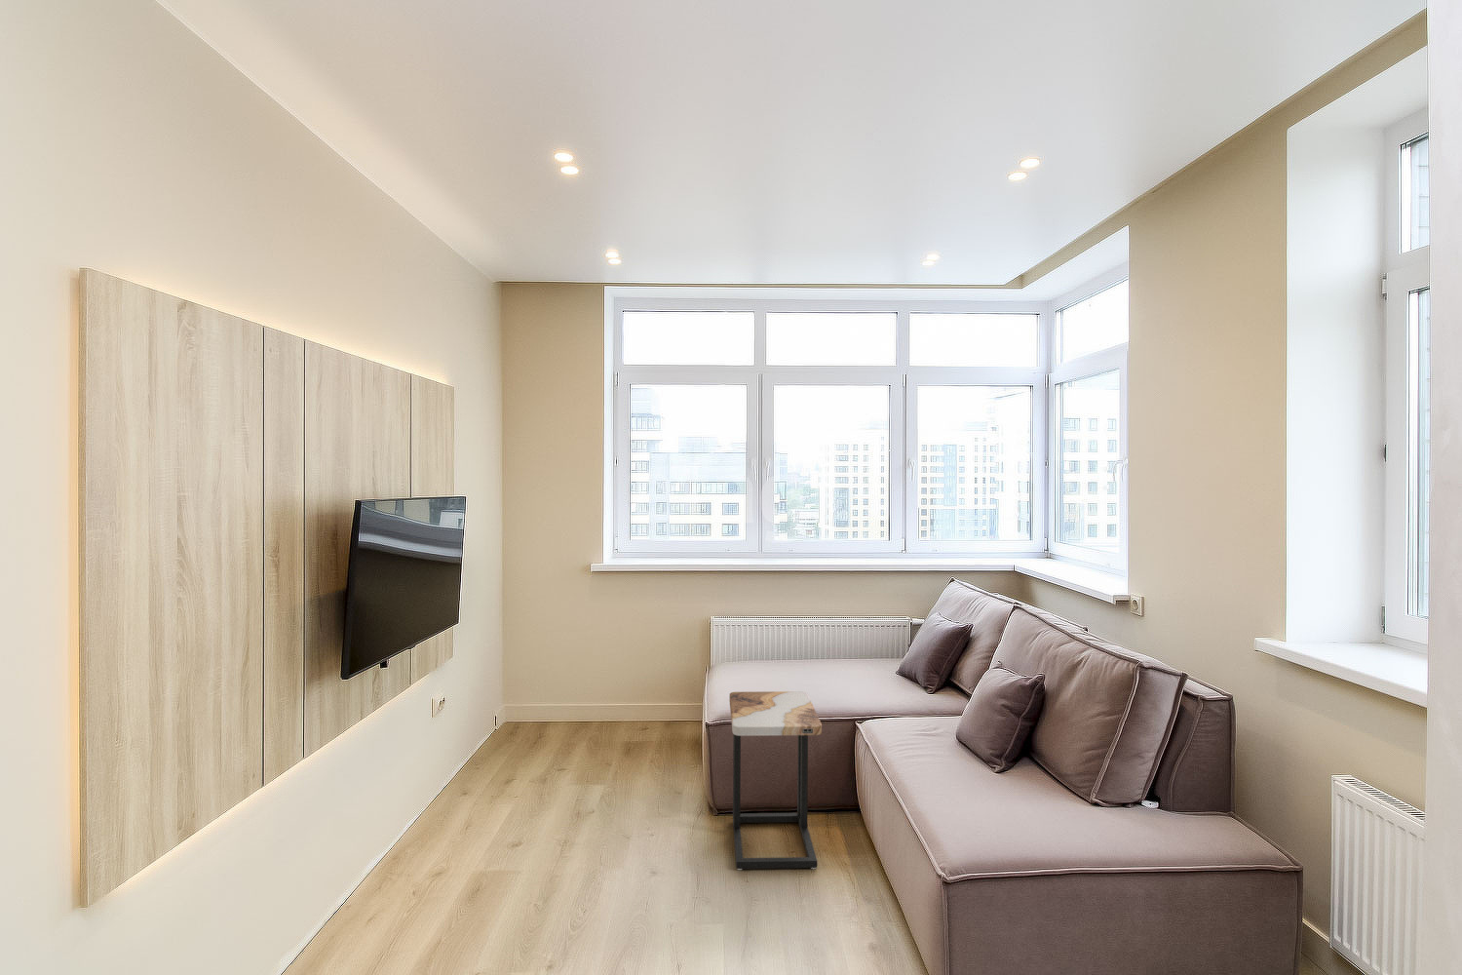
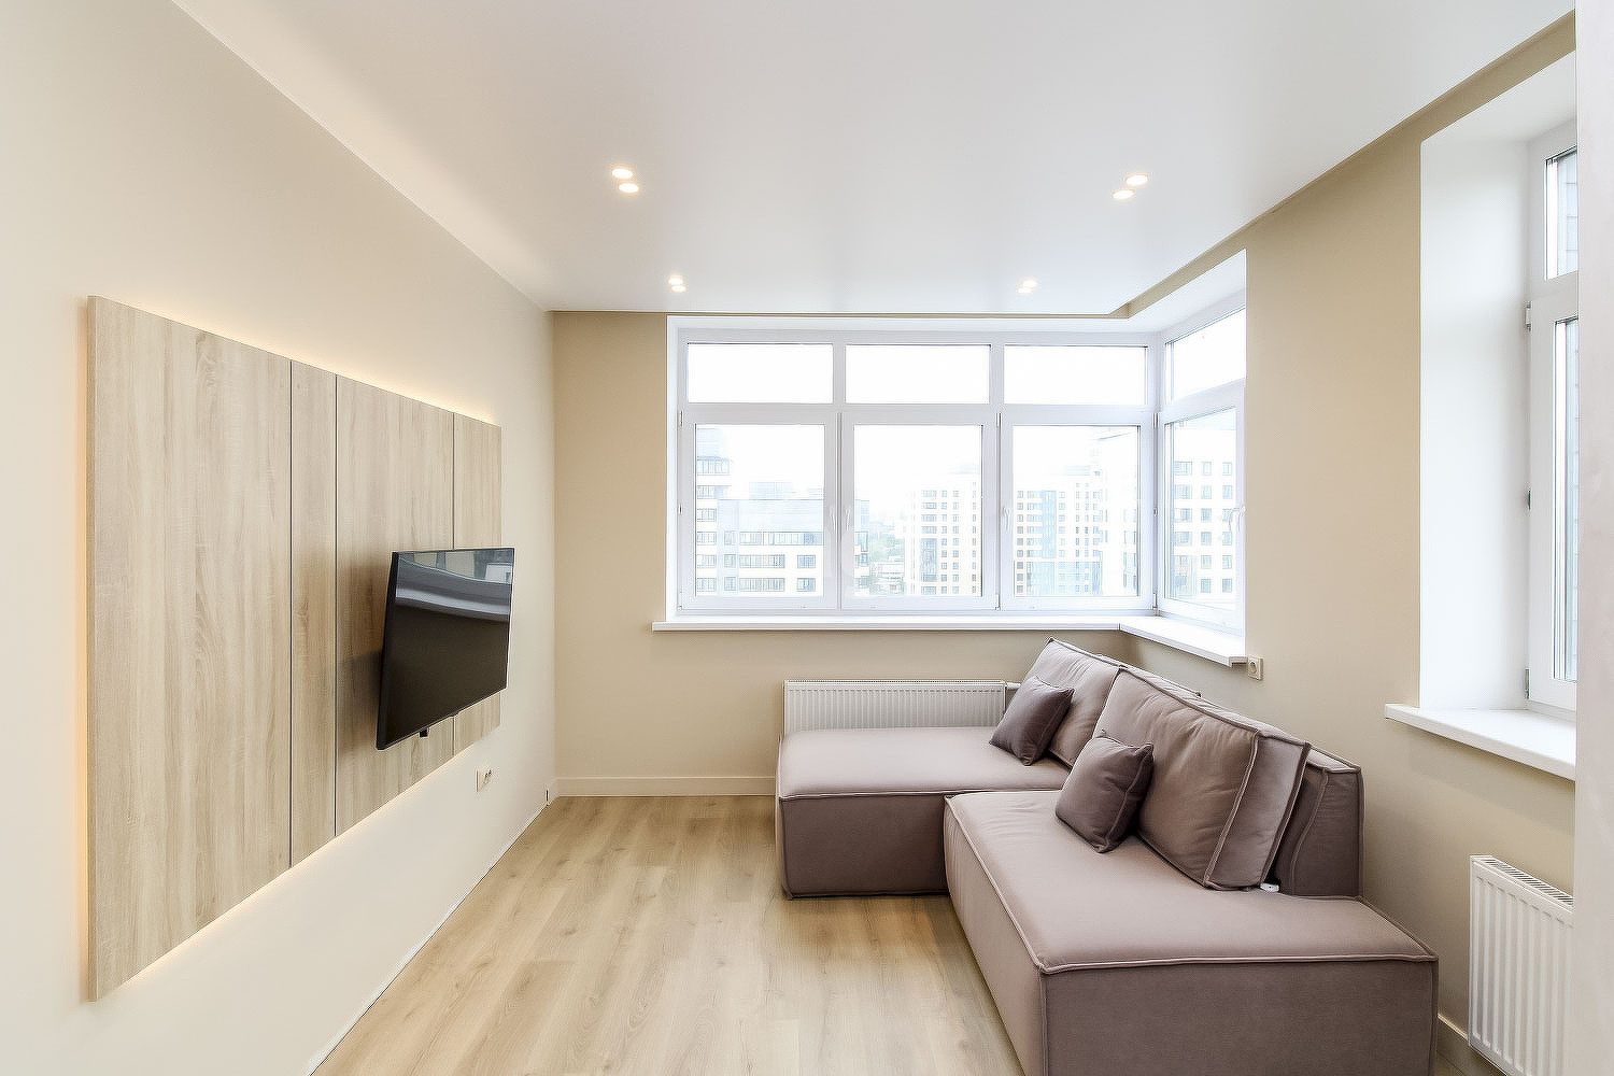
- side table [729,690,822,871]
